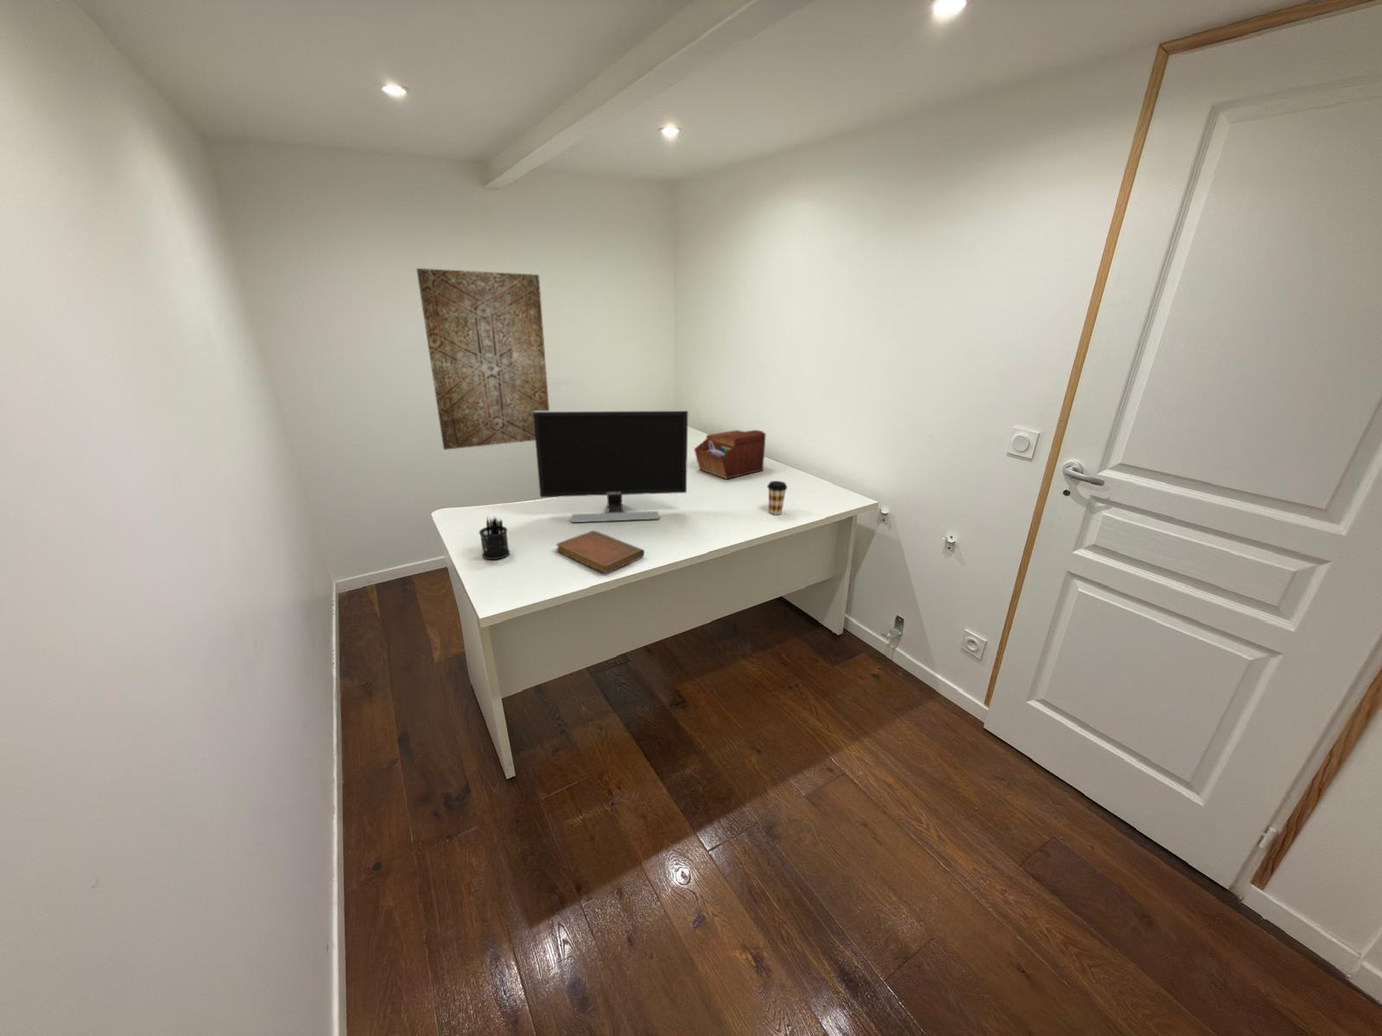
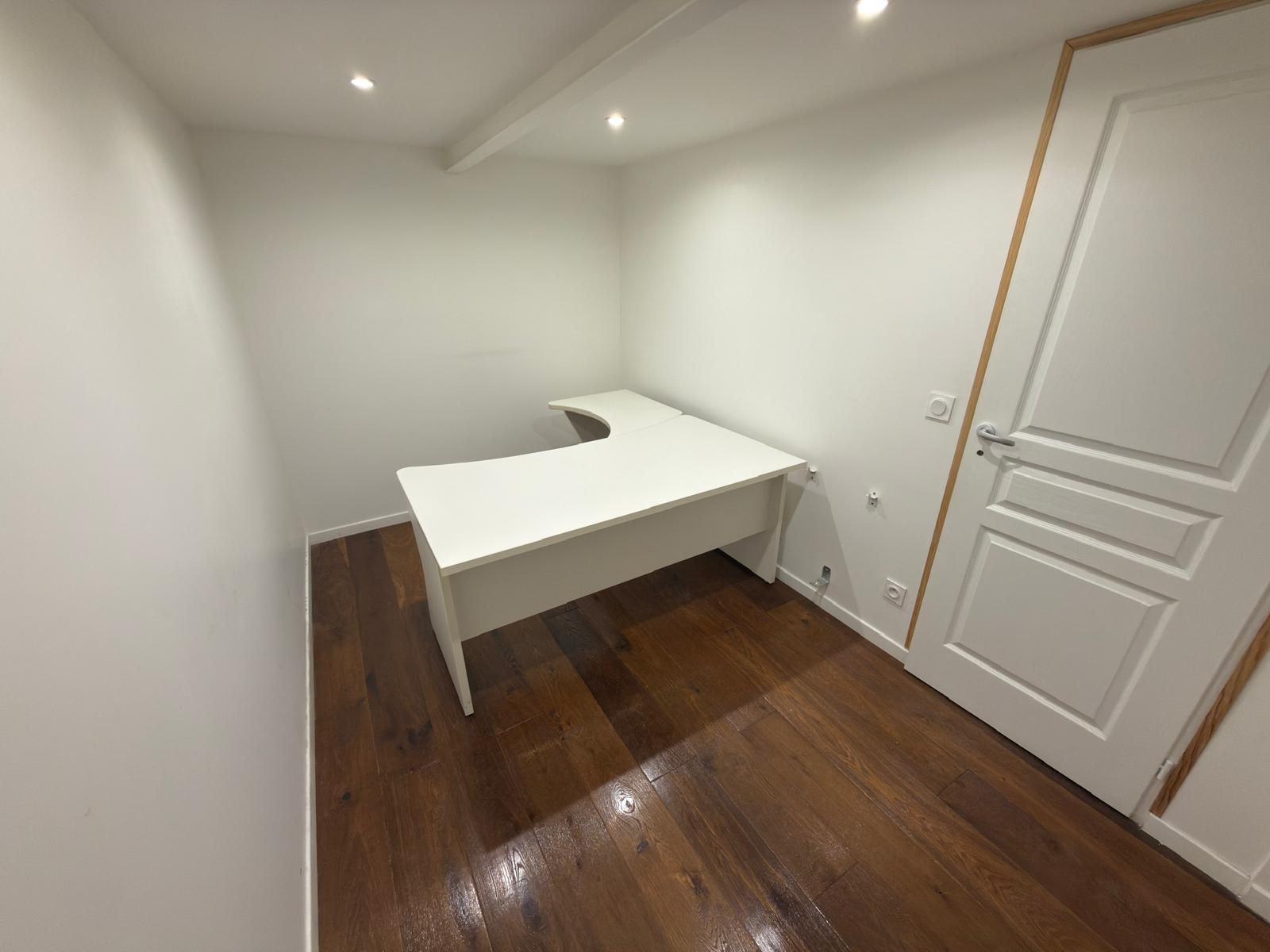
- coffee cup [766,480,788,516]
- notebook [555,530,645,575]
- pen holder [479,516,510,560]
- monitor [533,409,689,523]
- wall art [416,268,551,451]
- sewing box [693,429,767,480]
